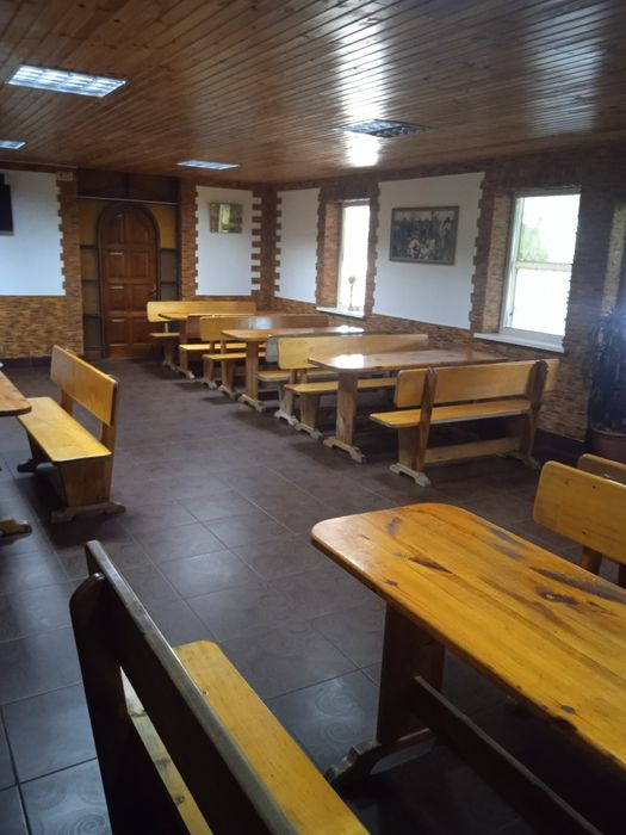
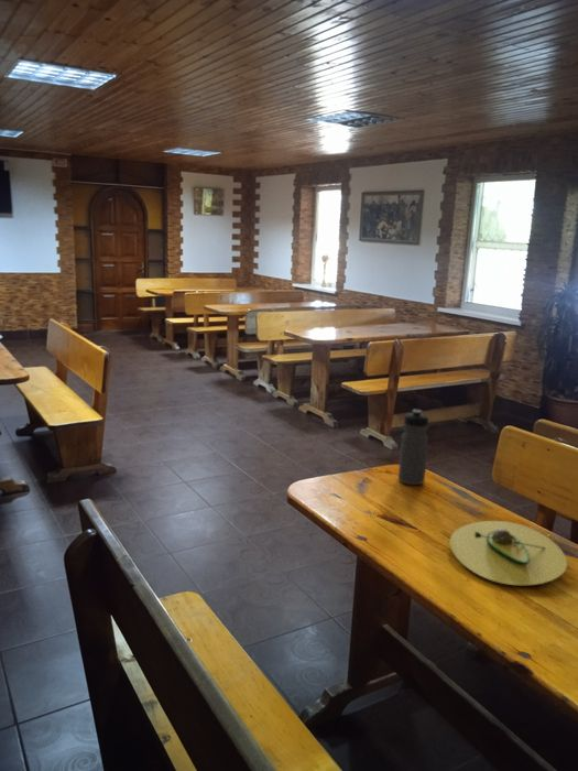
+ water bottle [397,409,429,486]
+ avocado [449,520,568,586]
